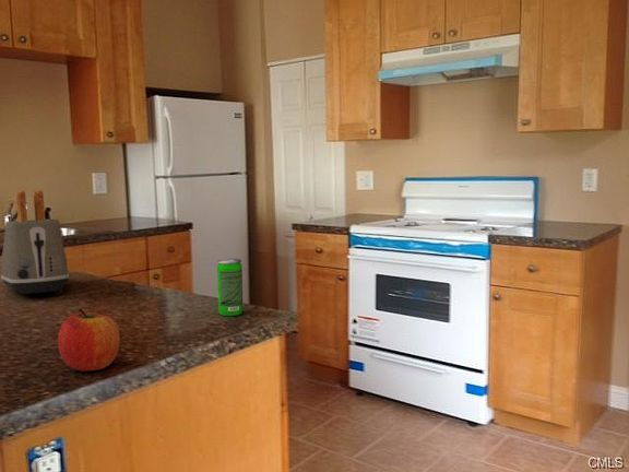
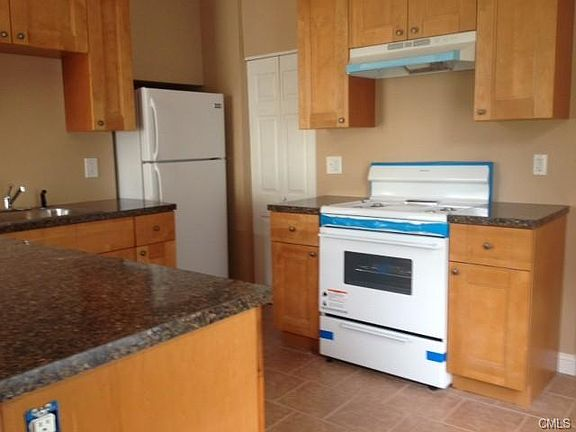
- toaster [0,189,70,295]
- apple [57,308,120,373]
- beverage can [216,258,245,317]
